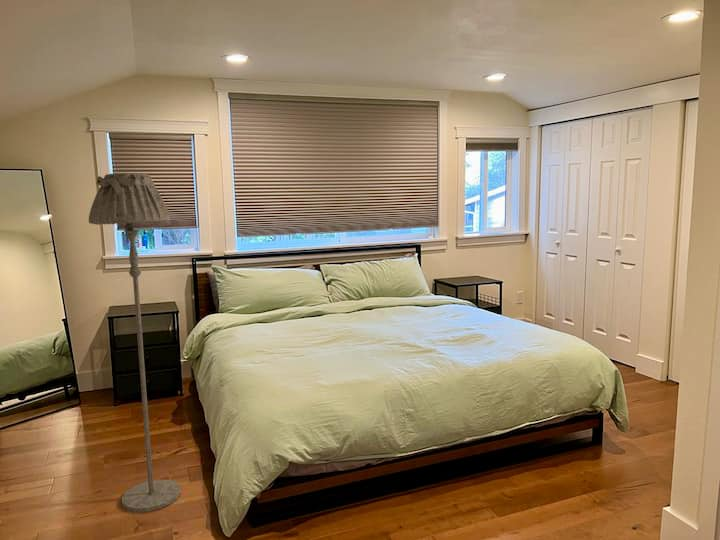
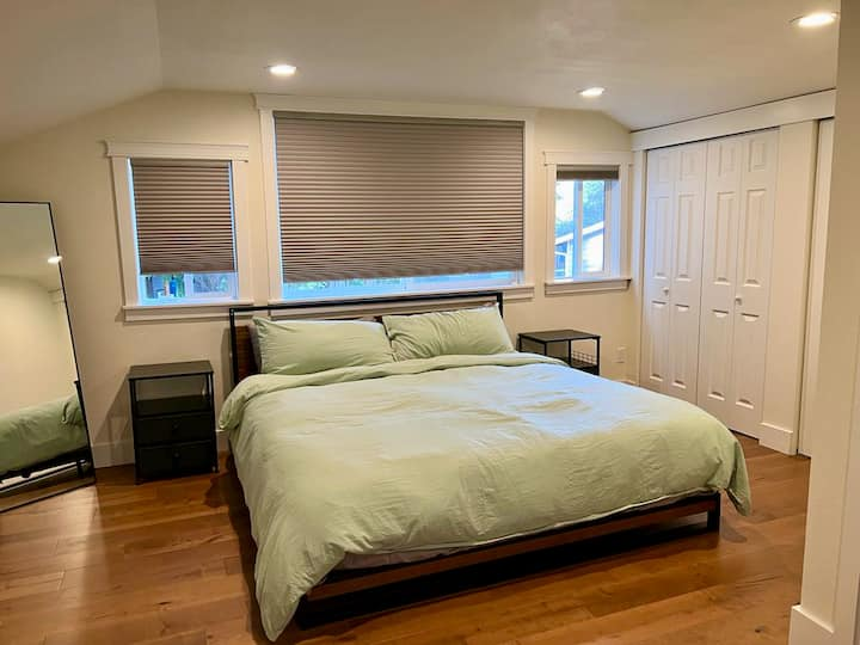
- floor lamp [88,172,182,513]
